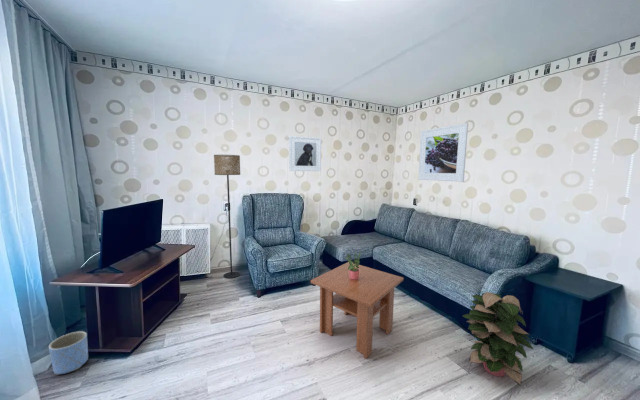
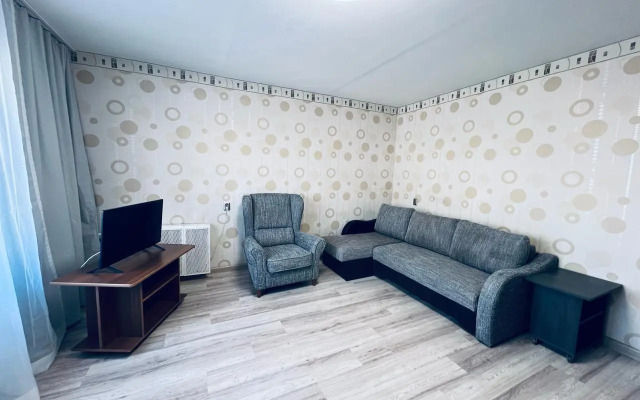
- floor lamp [213,154,241,279]
- coffee table [310,261,405,360]
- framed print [288,135,322,172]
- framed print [417,122,469,183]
- potted plant [344,251,362,280]
- decorative plant [462,291,534,387]
- planter [48,330,89,376]
